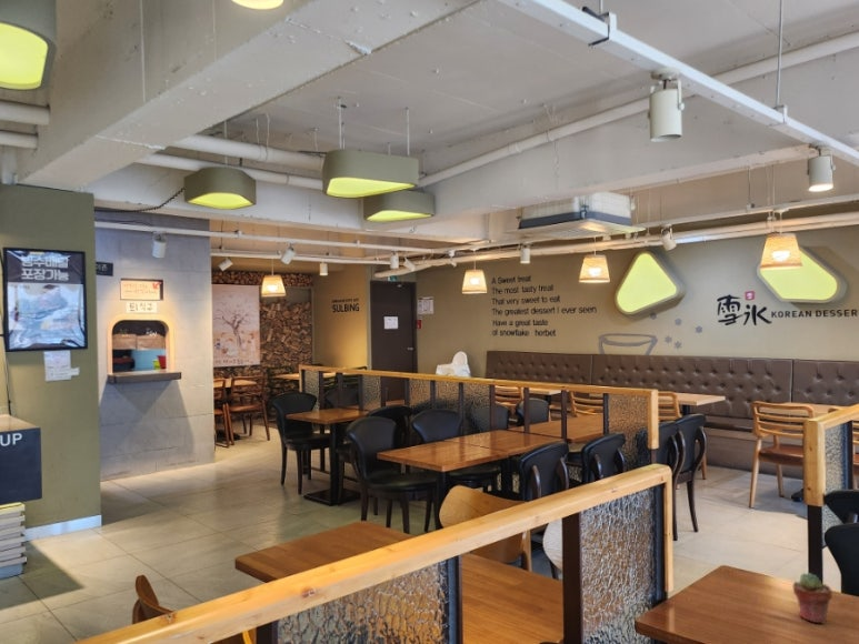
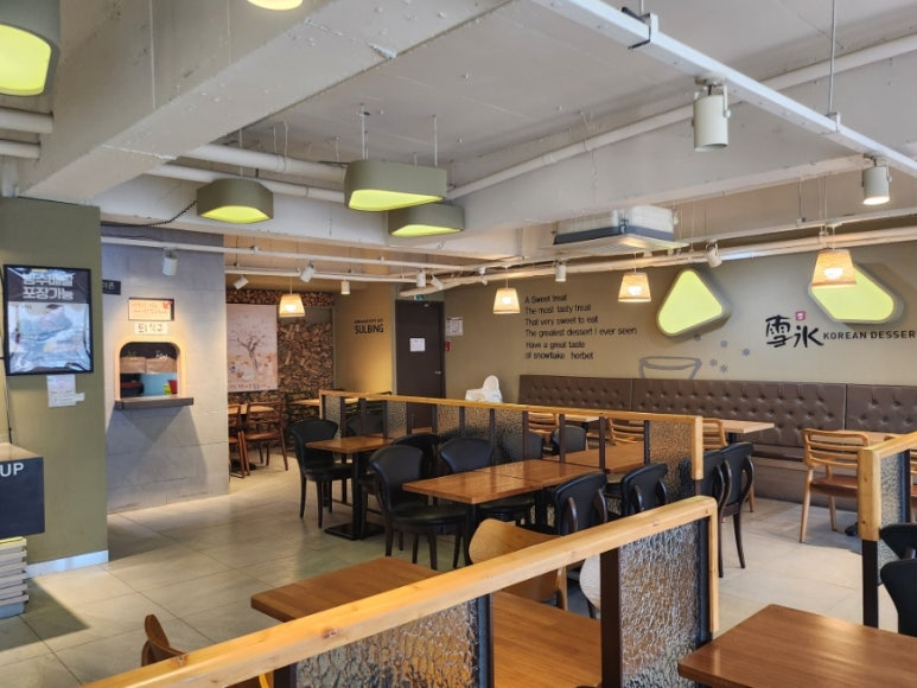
- potted succulent [791,572,833,625]
